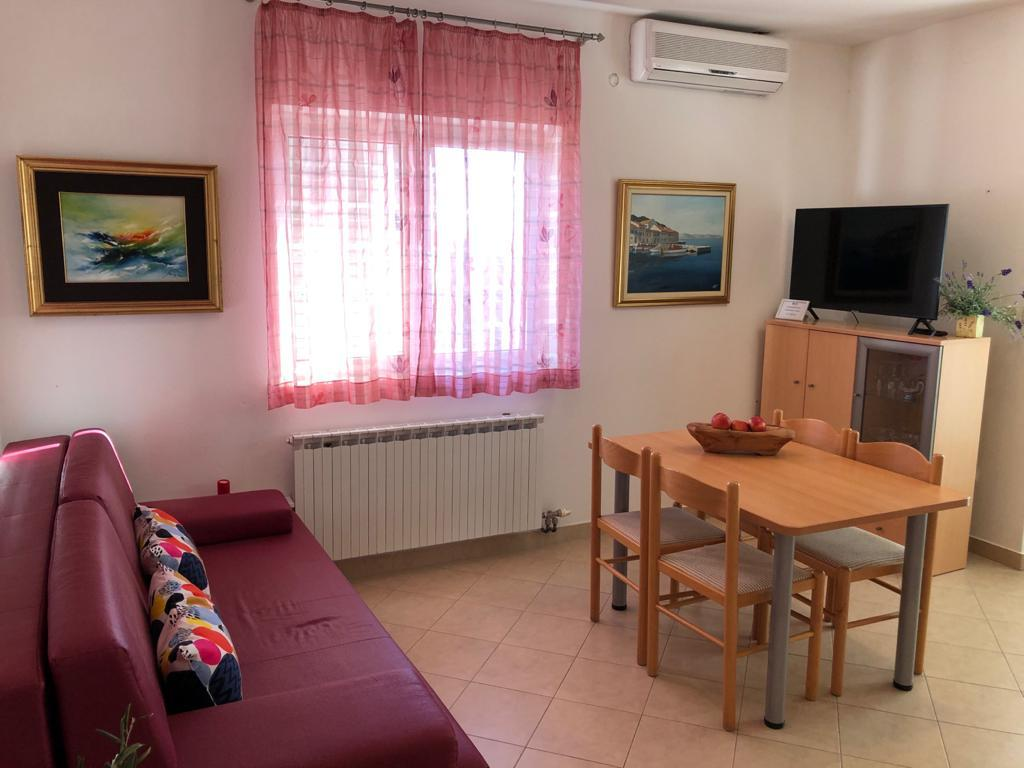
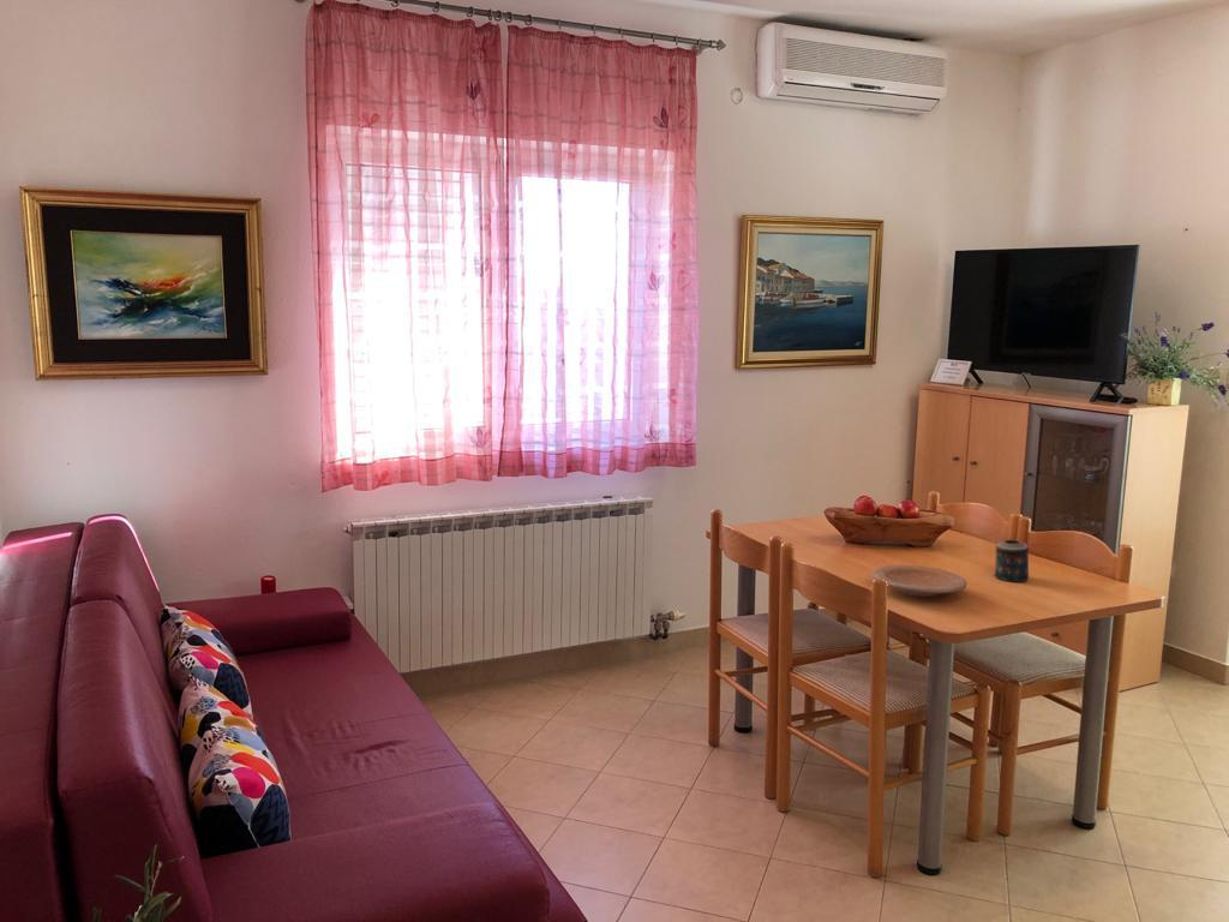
+ candle [993,539,1030,583]
+ plate [870,564,969,598]
